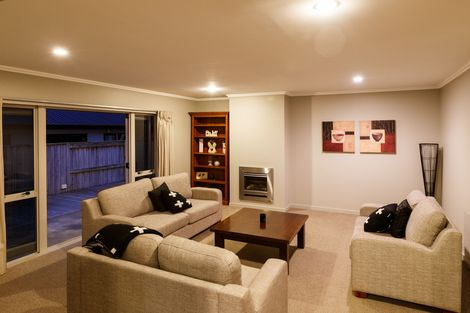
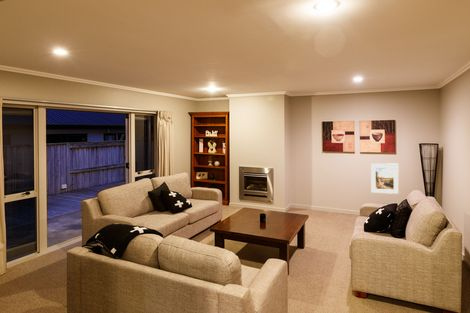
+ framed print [370,162,399,195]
